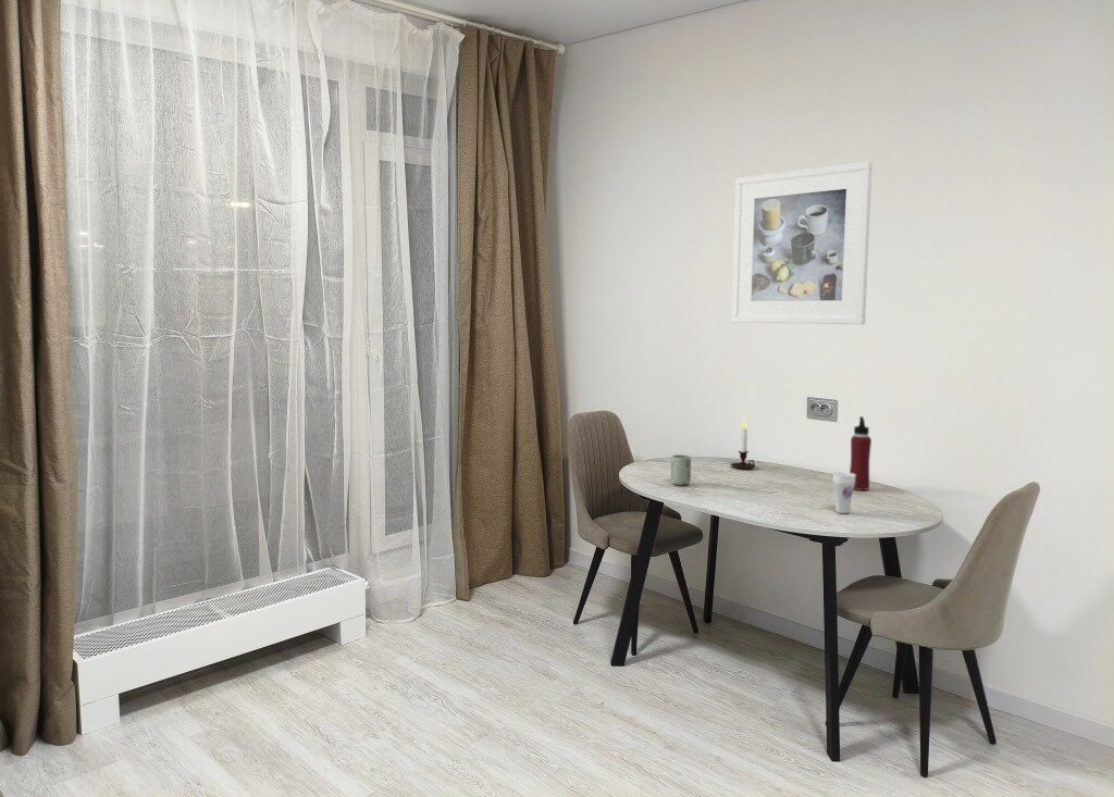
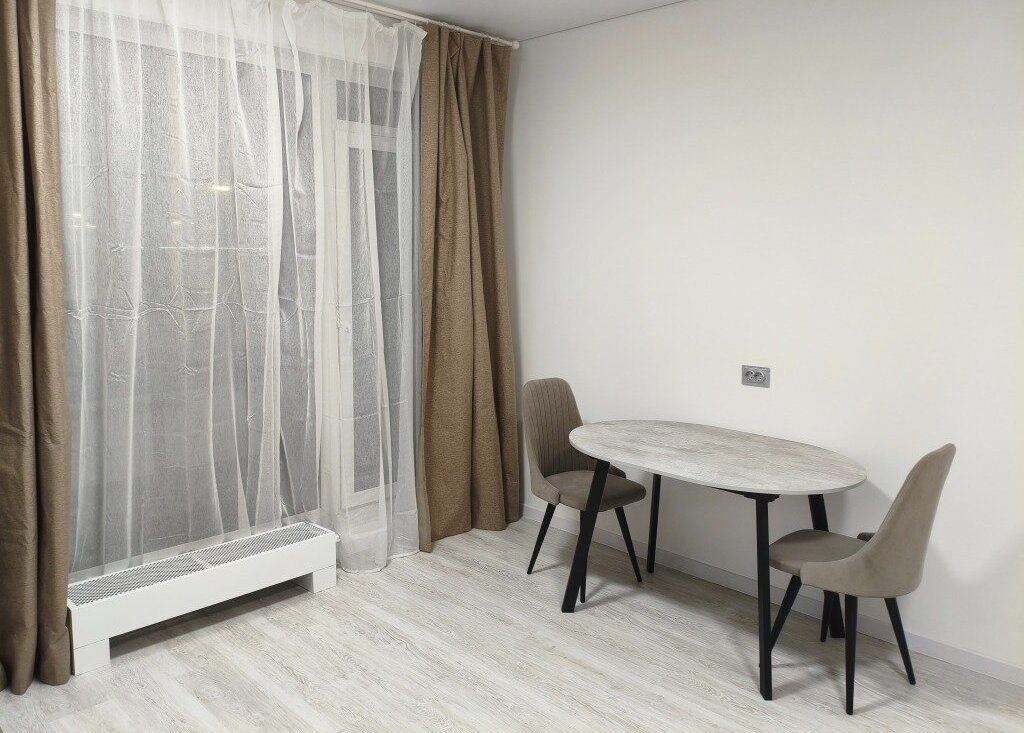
- cup [832,472,856,514]
- cup [670,453,692,486]
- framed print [731,161,874,325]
- water bottle [849,415,872,491]
- candle [730,415,756,470]
